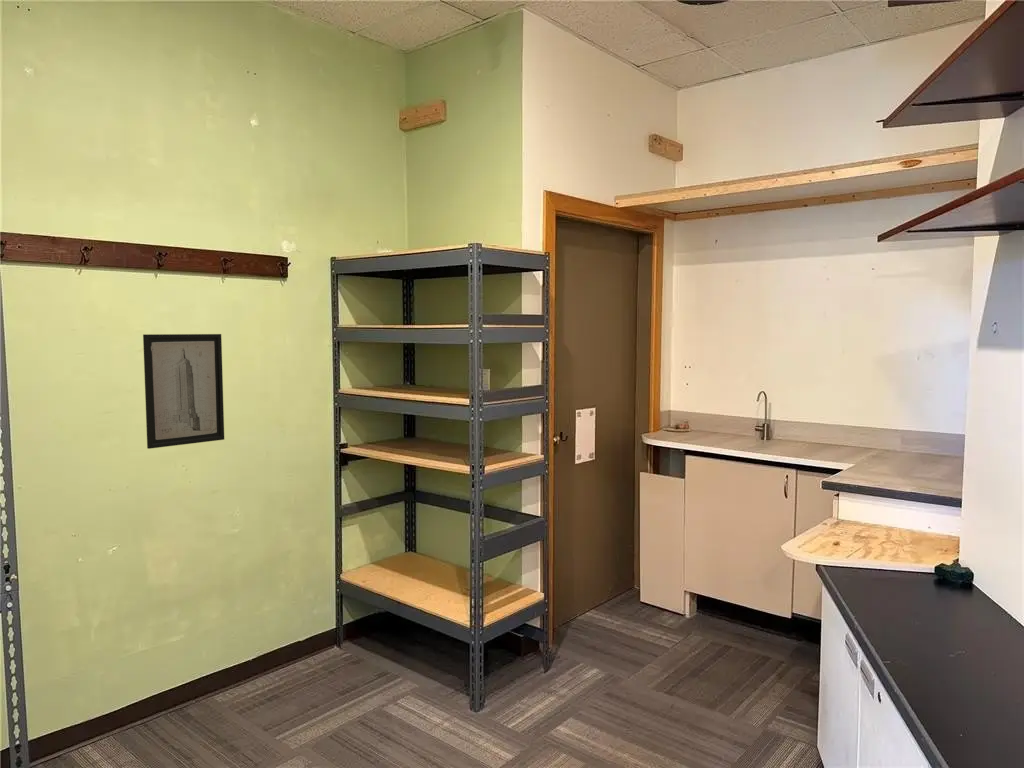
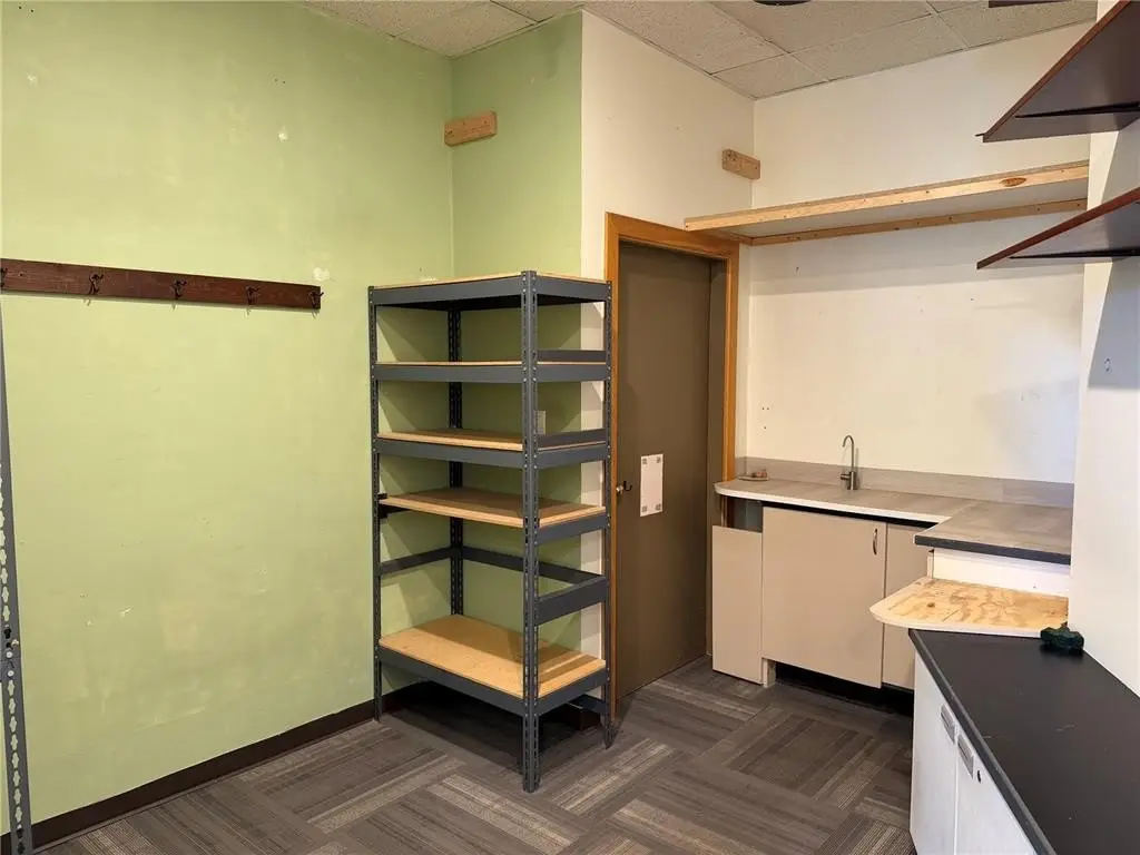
- wall art [142,333,225,450]
